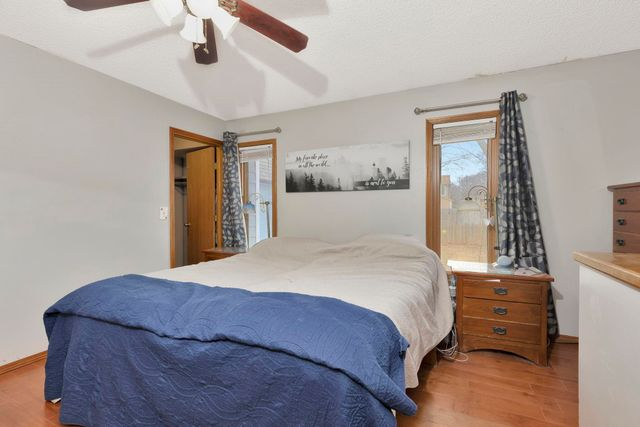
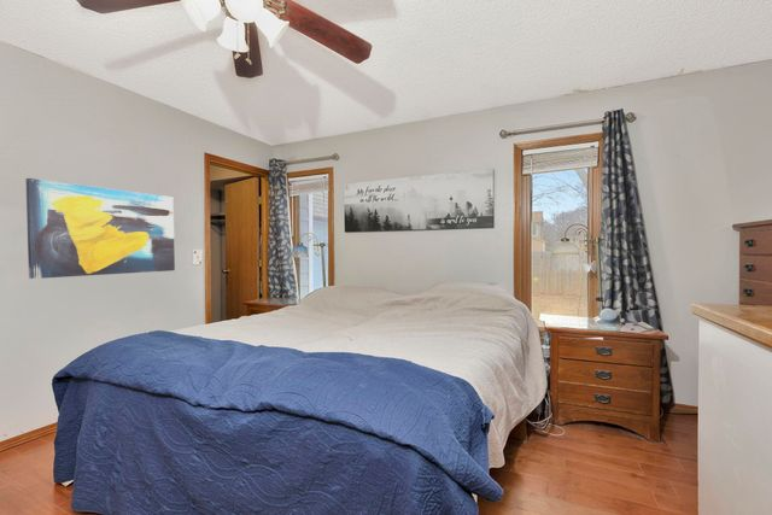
+ wall art [24,177,176,280]
